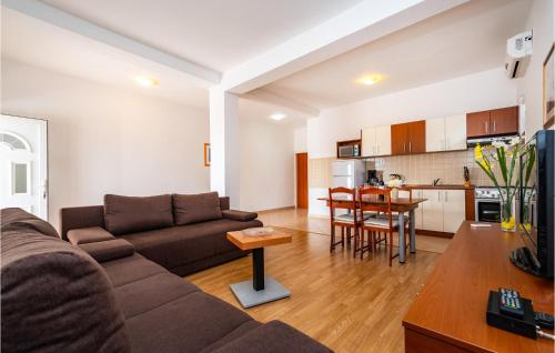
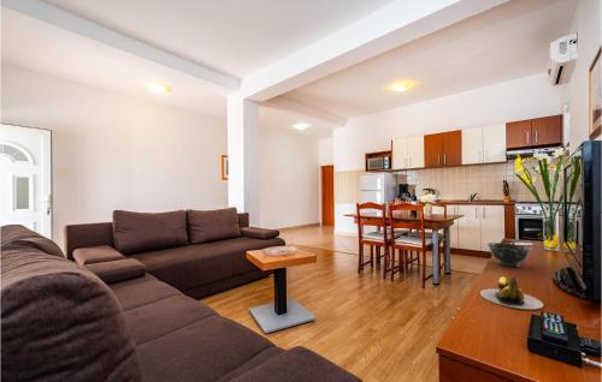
+ bowl [486,239,533,269]
+ banana [479,276,544,310]
